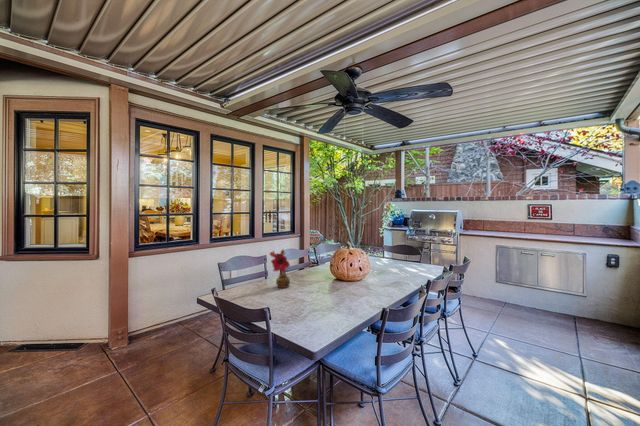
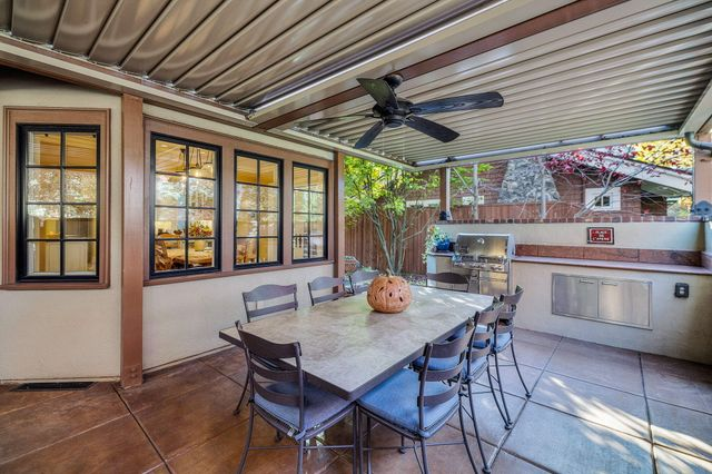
- flower [269,248,291,289]
